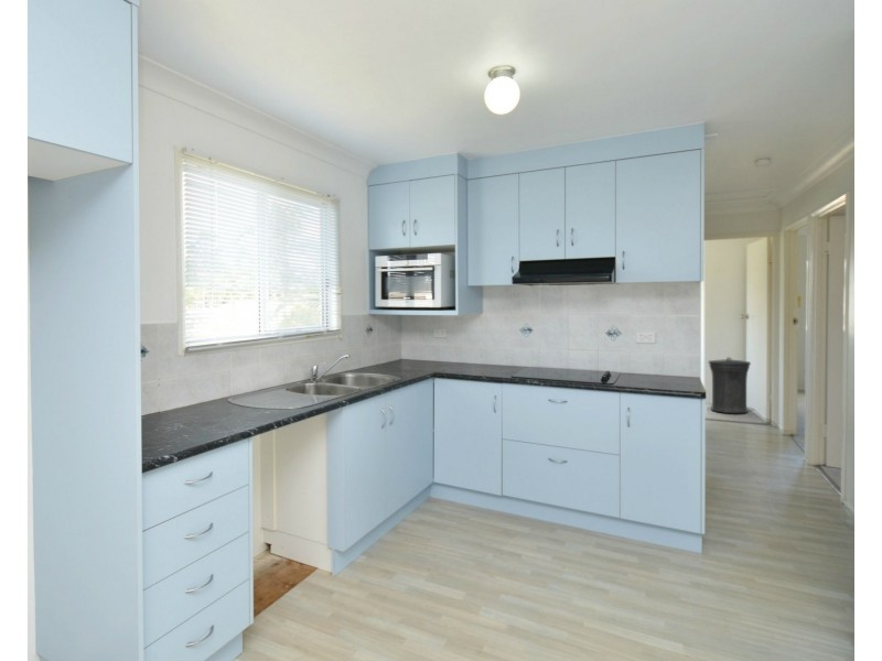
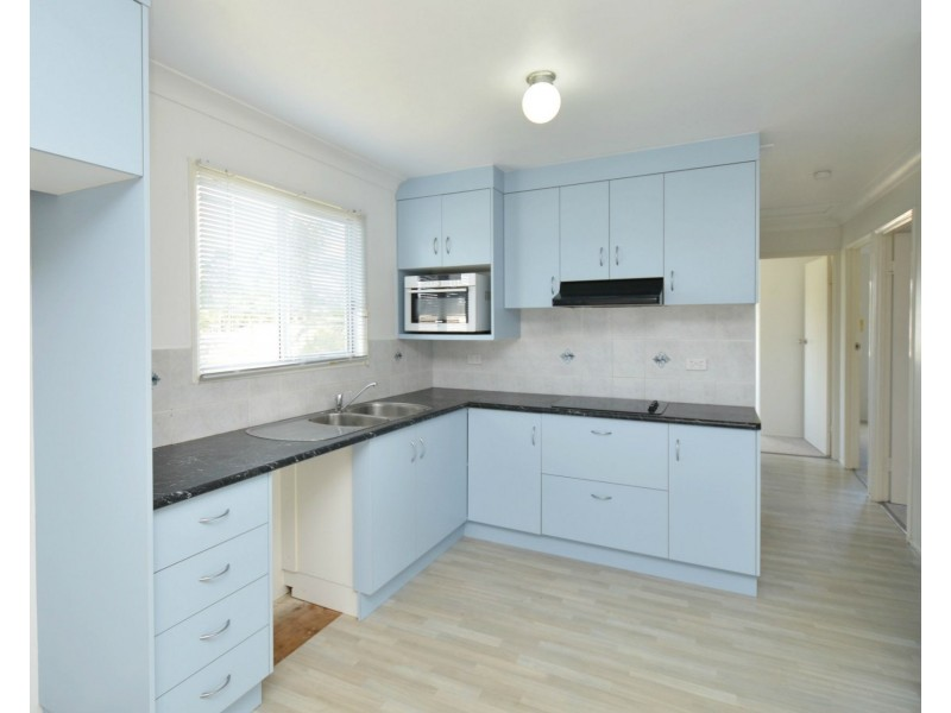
- trash can [707,356,752,414]
